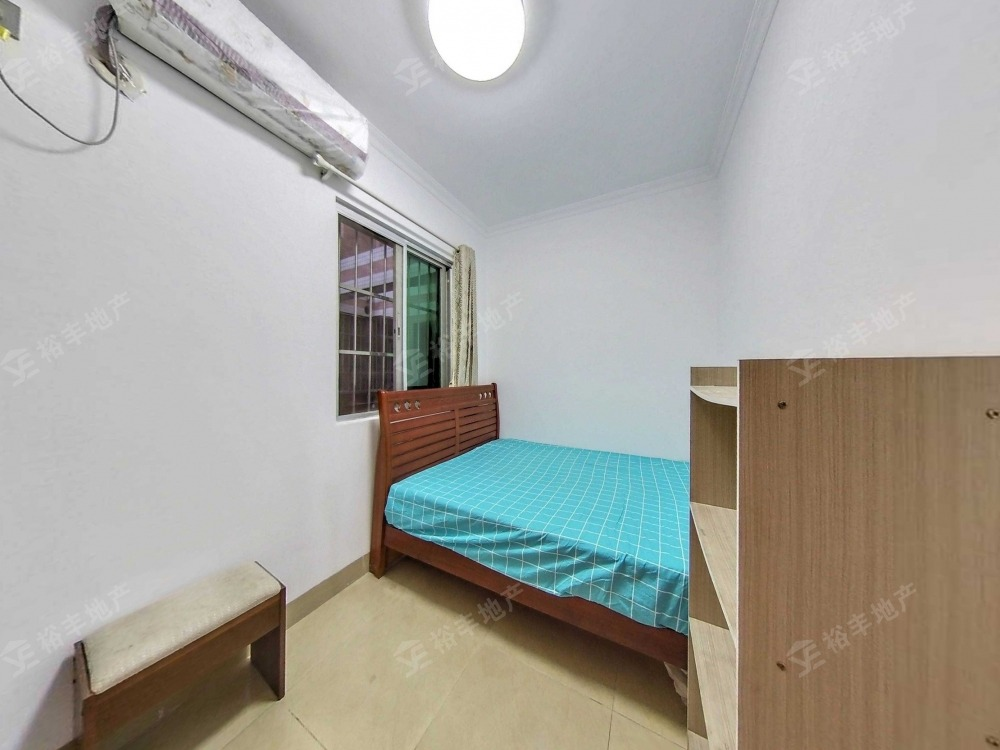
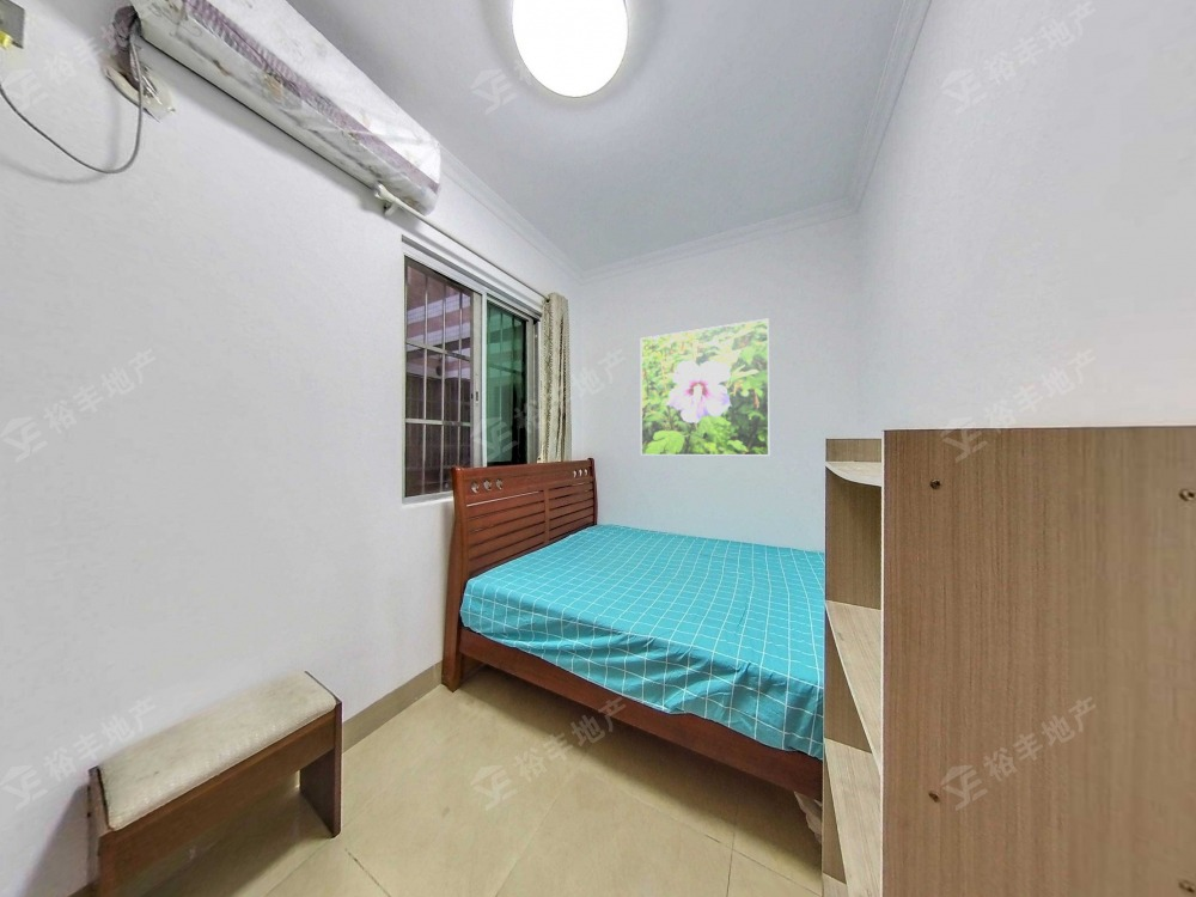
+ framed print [640,317,770,457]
